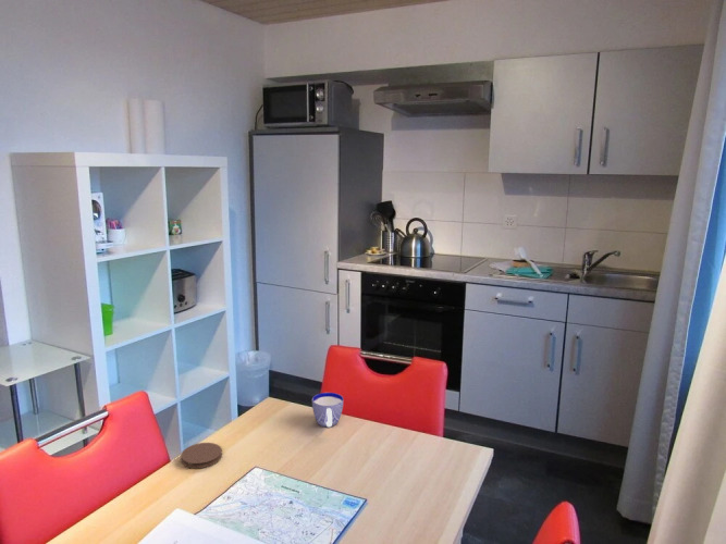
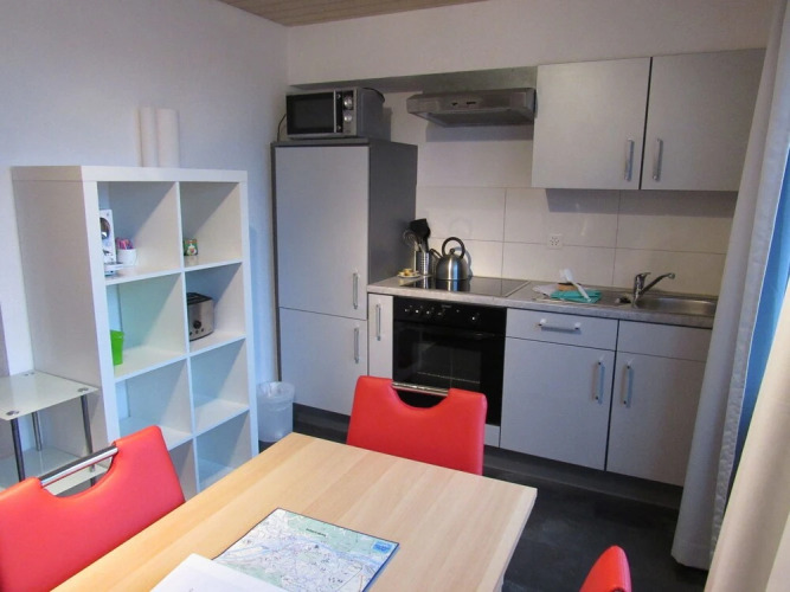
- coaster [180,442,223,469]
- cup [311,392,344,428]
